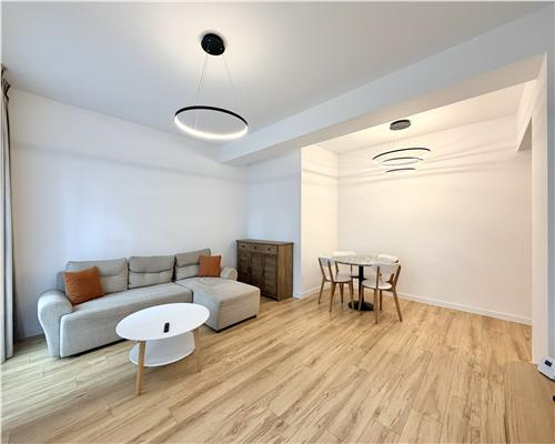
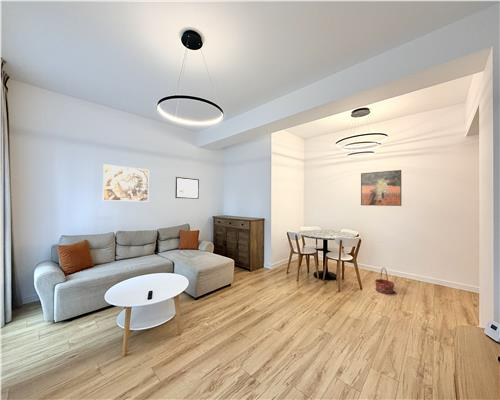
+ basket [374,267,396,294]
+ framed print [102,163,150,202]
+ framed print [360,169,402,207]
+ wall art [174,176,200,200]
